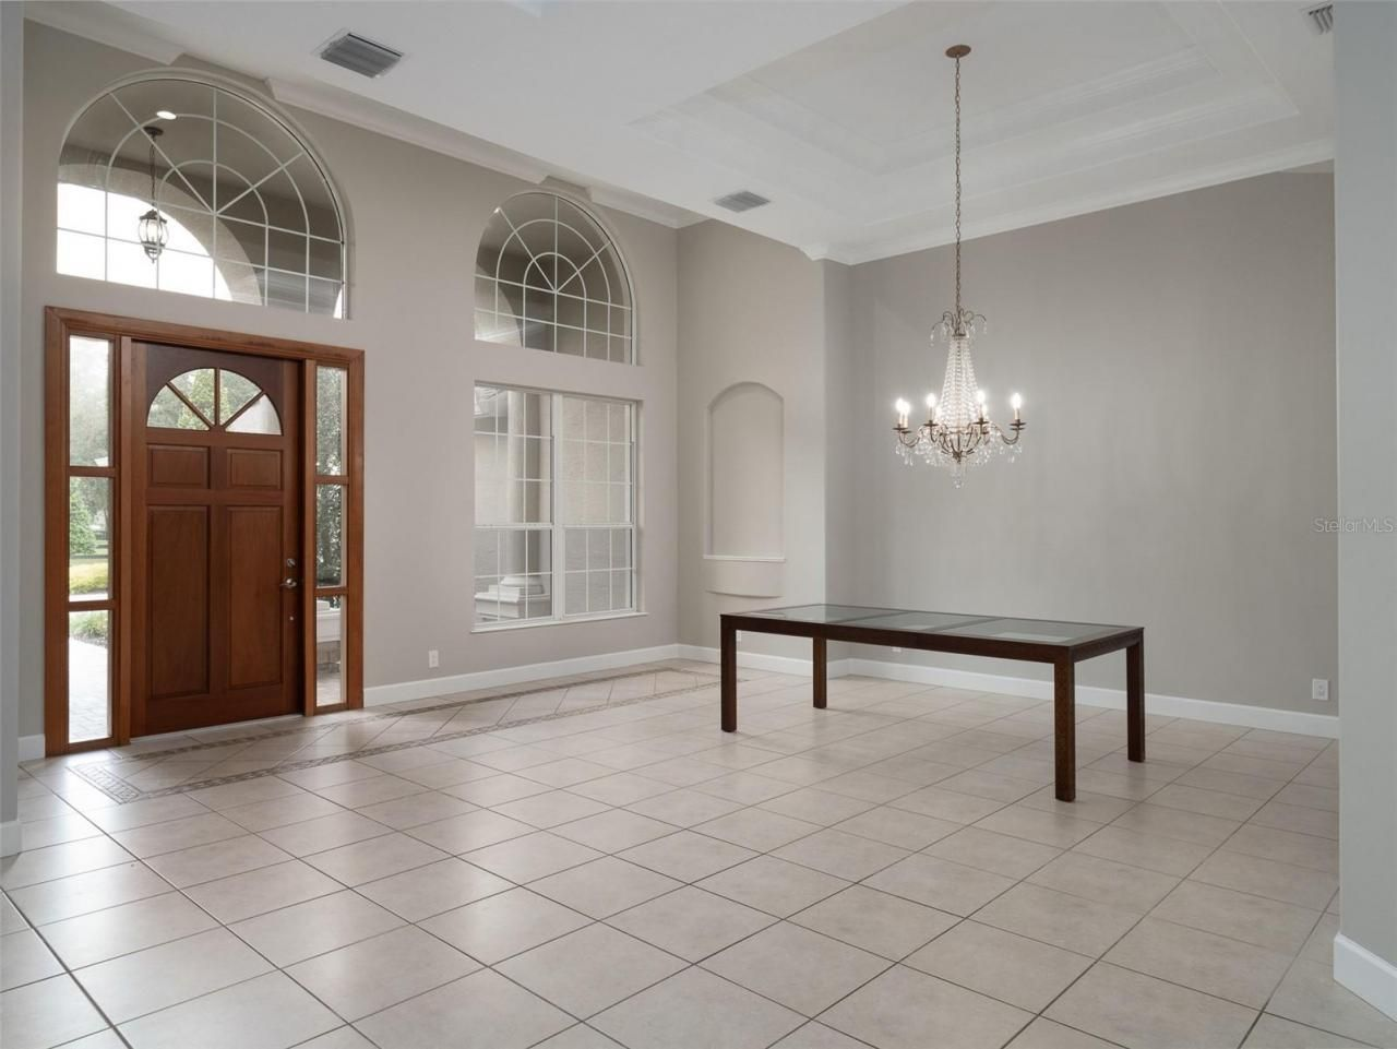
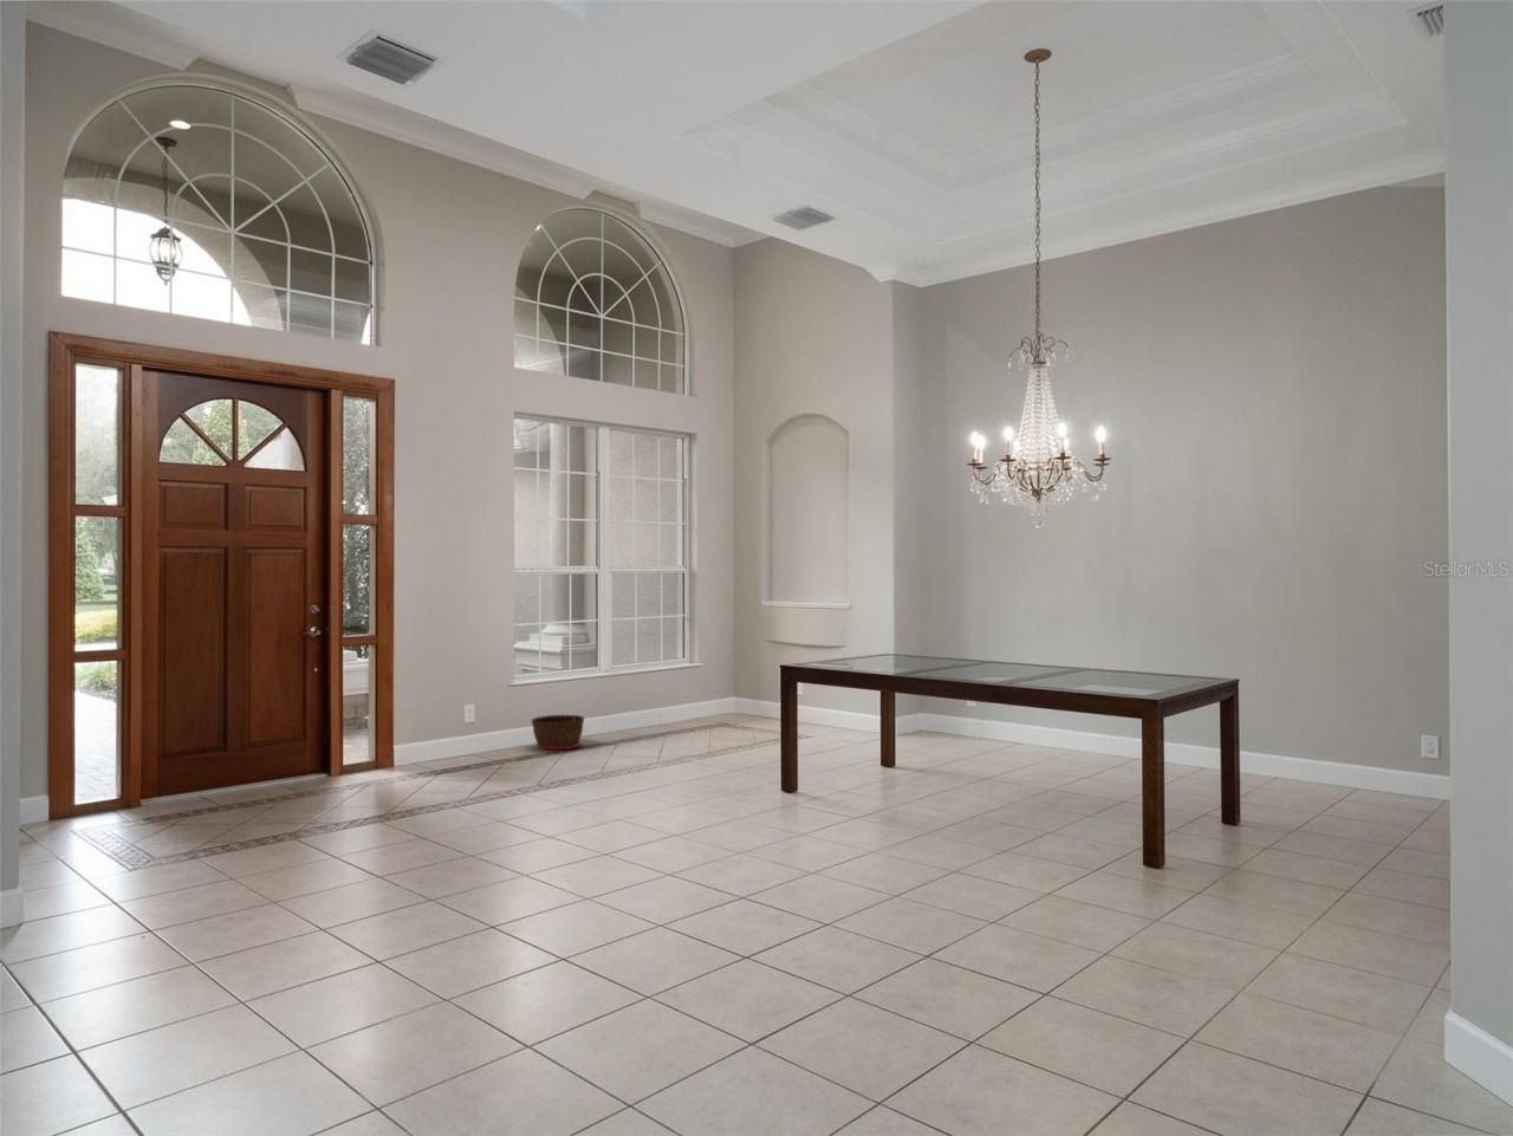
+ basket [531,714,585,751]
